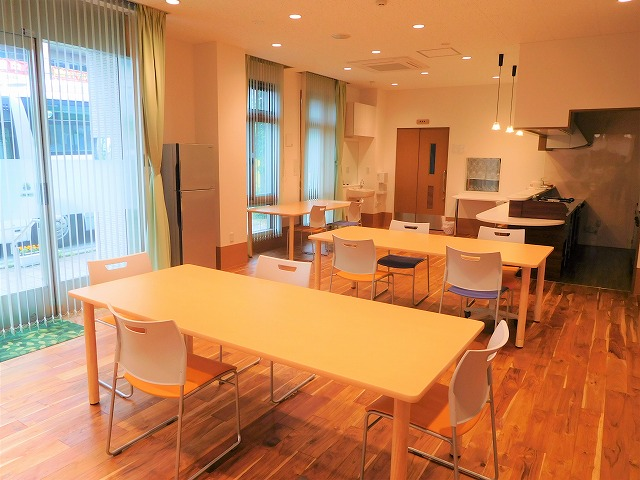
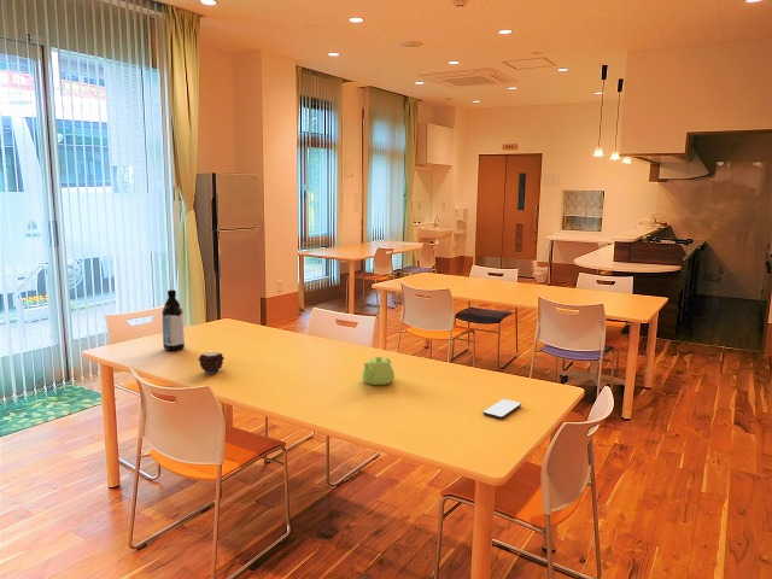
+ candle [198,351,226,375]
+ smartphone [481,398,522,420]
+ water bottle [162,288,186,352]
+ teapot [361,355,396,386]
